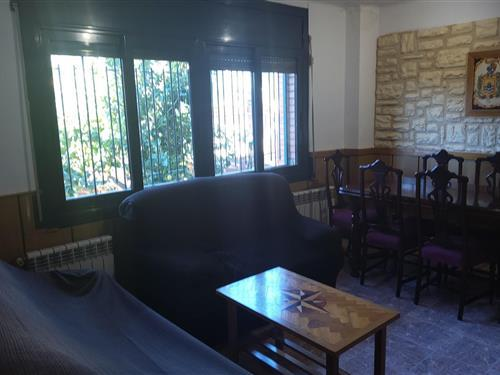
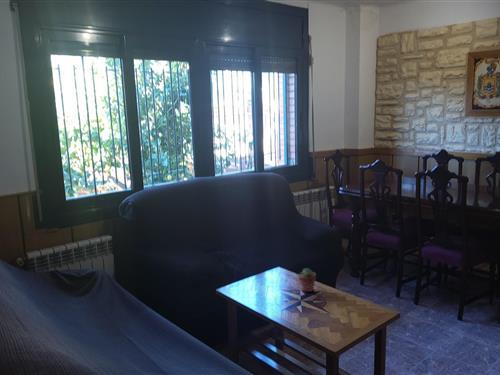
+ potted succulent [297,267,317,293]
